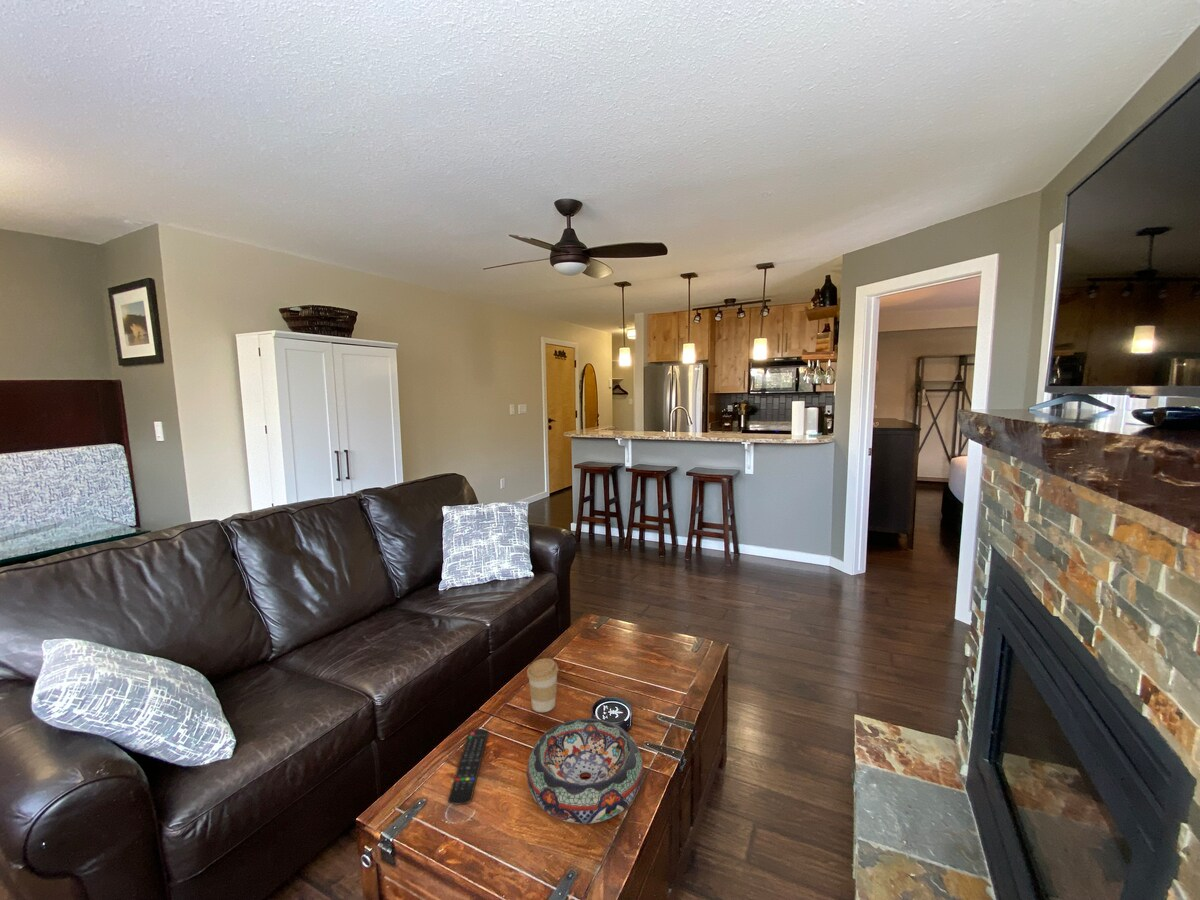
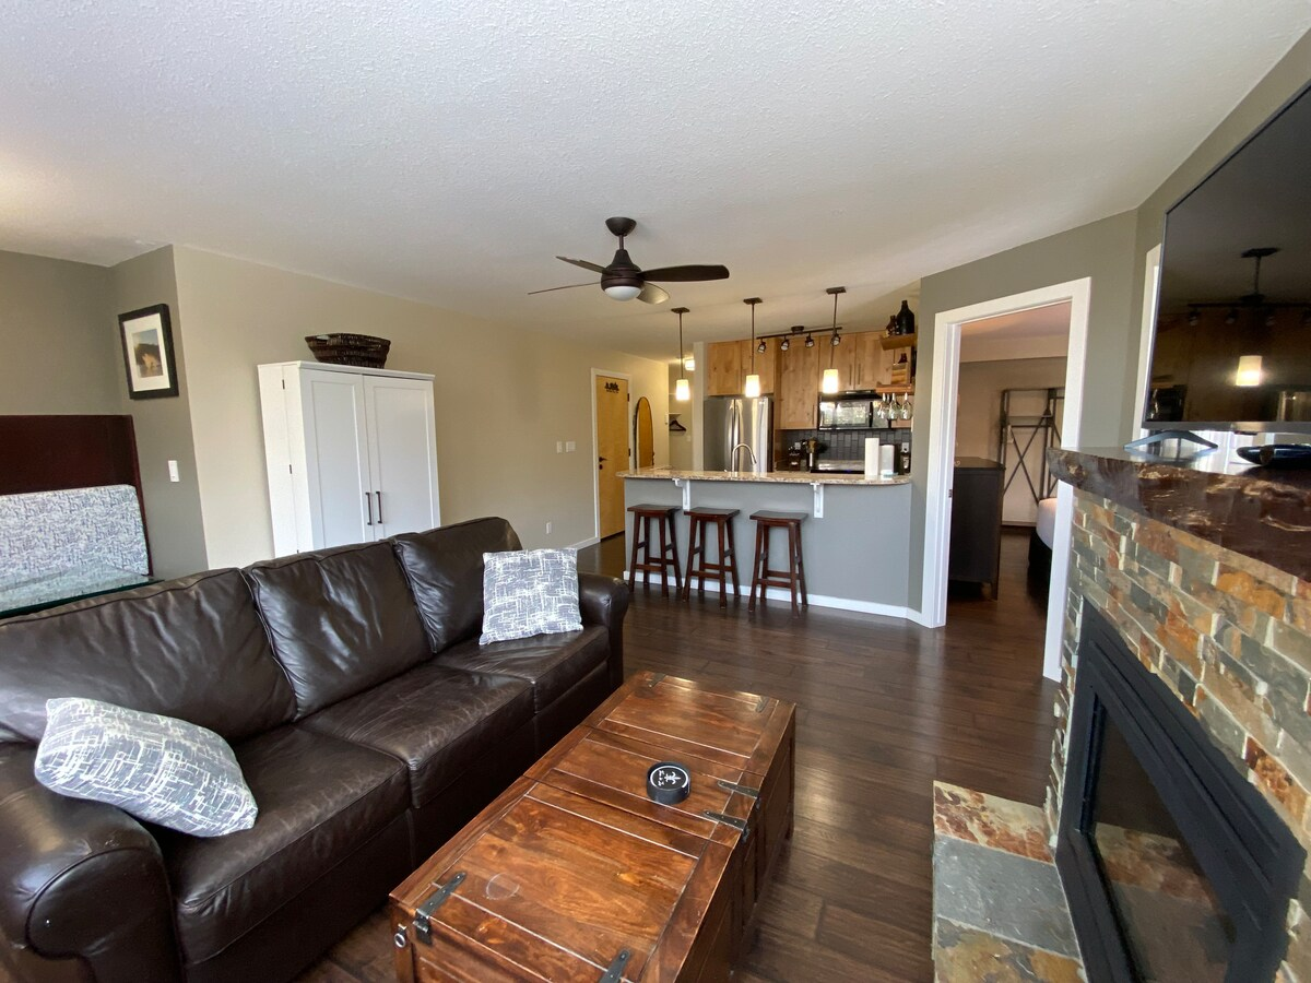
- remote control [447,728,490,805]
- decorative bowl [526,718,644,825]
- coffee cup [526,658,559,713]
